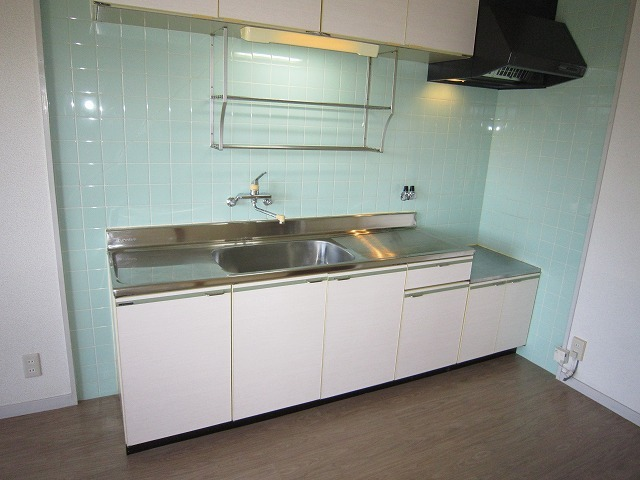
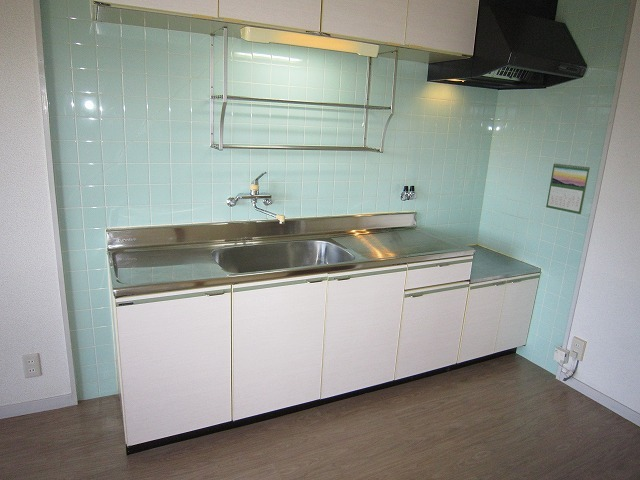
+ calendar [545,161,592,215]
